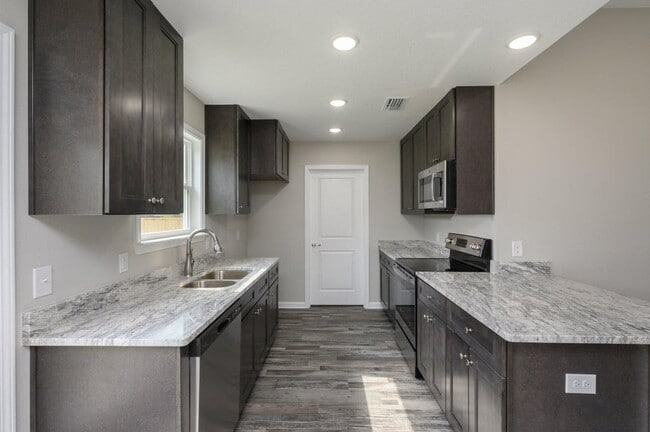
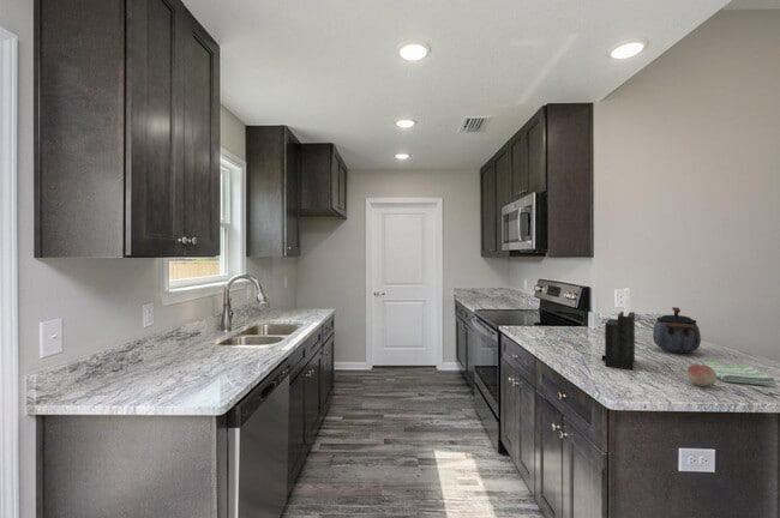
+ dish towel [702,361,778,387]
+ knife block [601,287,636,371]
+ fruit [685,362,718,387]
+ kettle [652,306,702,354]
